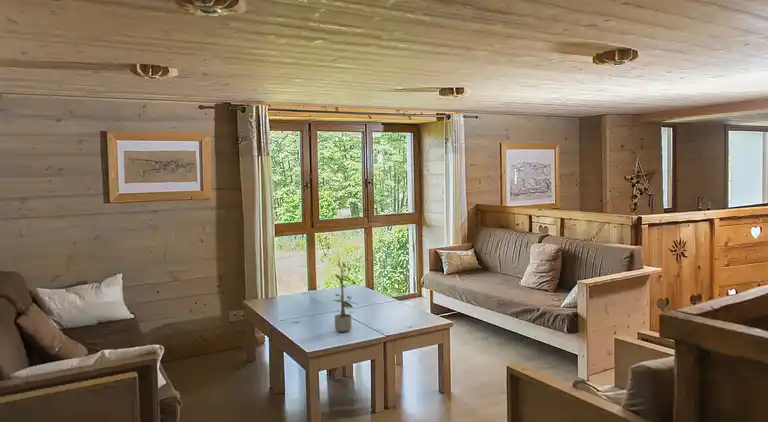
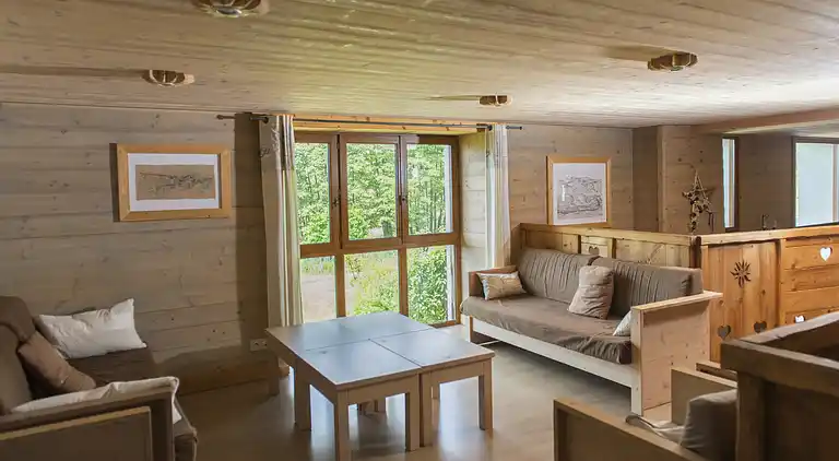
- potted plant [331,258,360,333]
